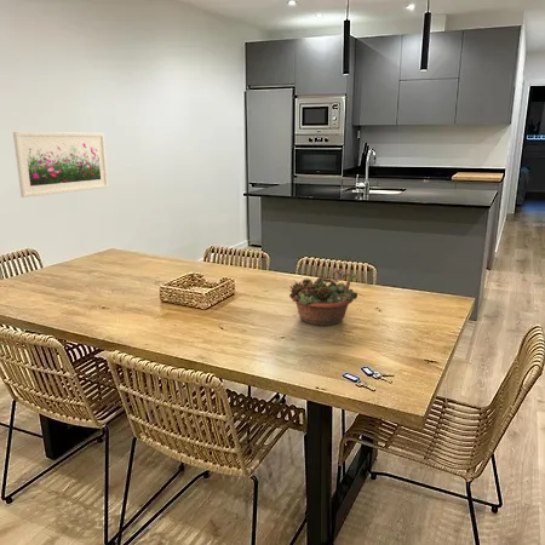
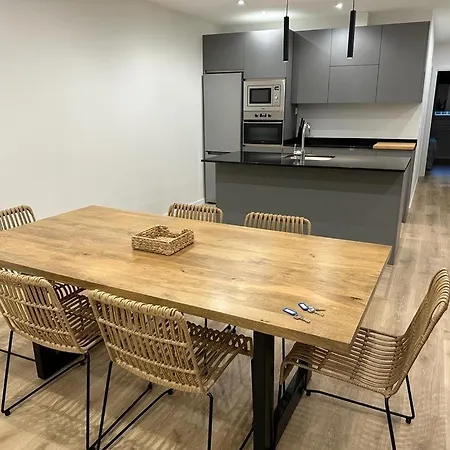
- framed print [12,131,109,199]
- succulent planter [288,268,367,327]
